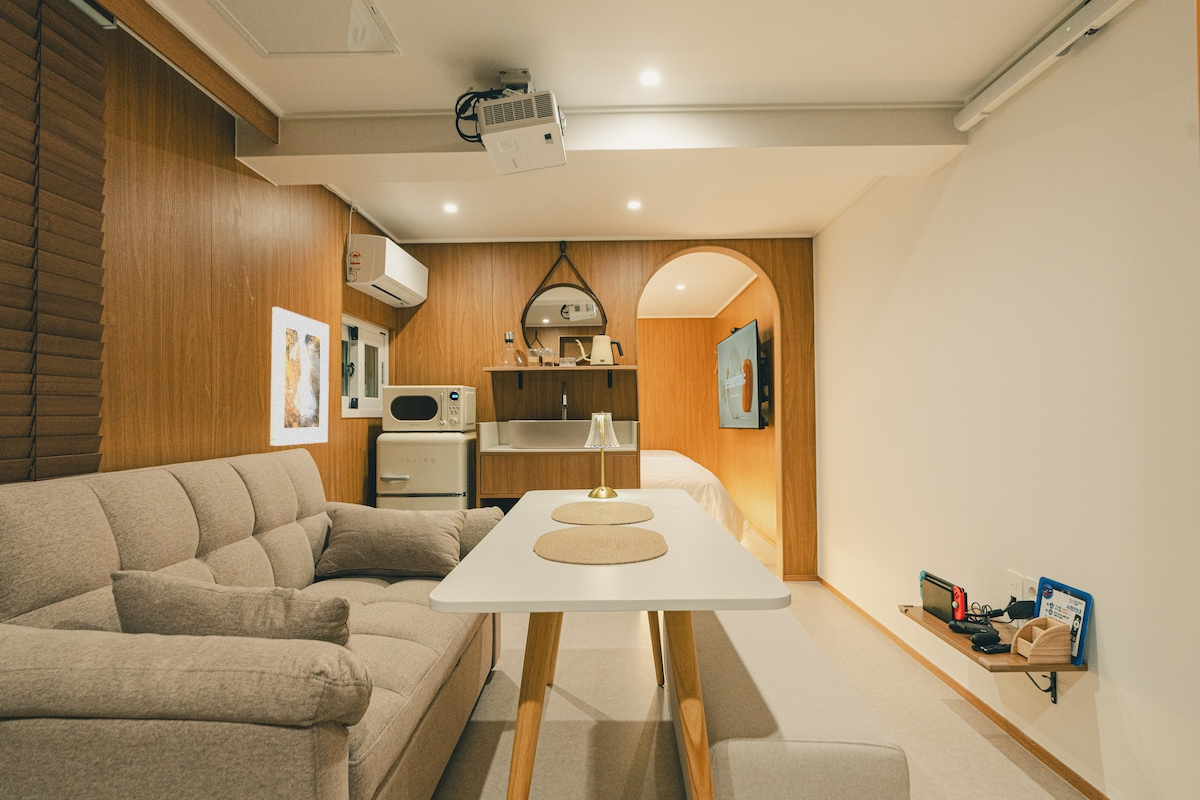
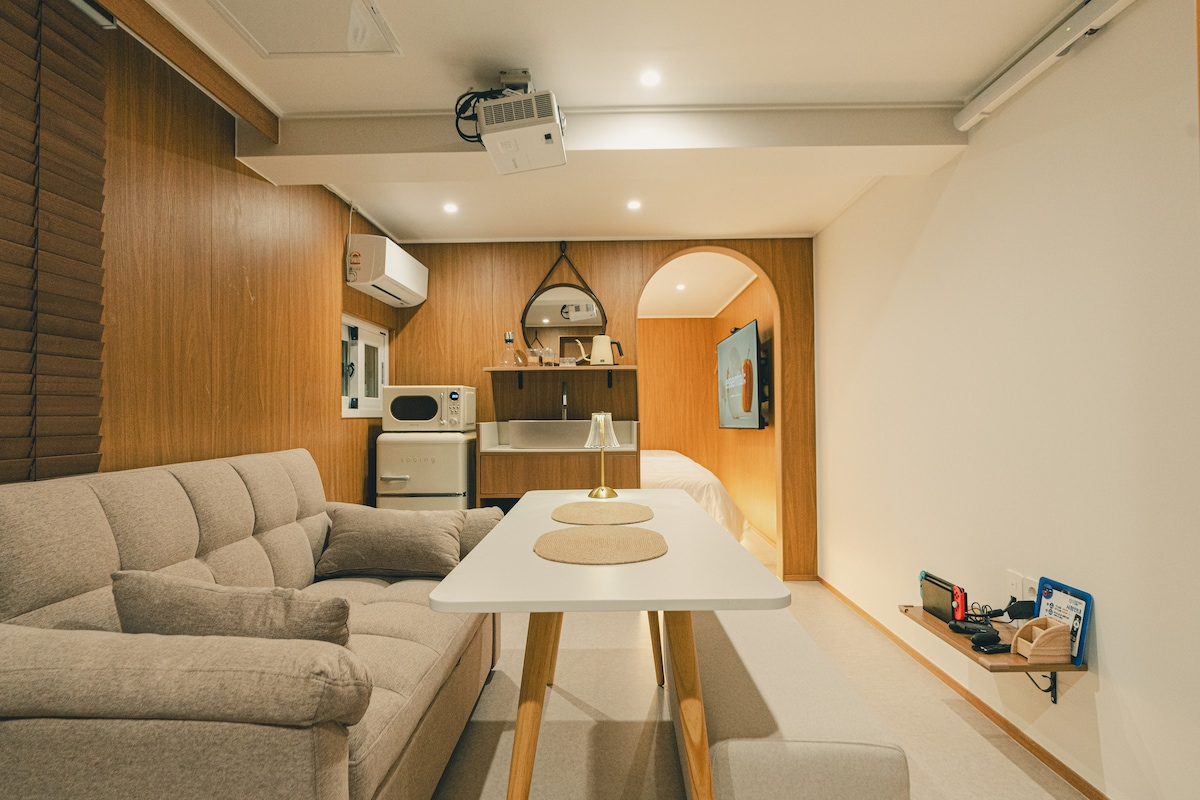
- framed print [269,306,330,447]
